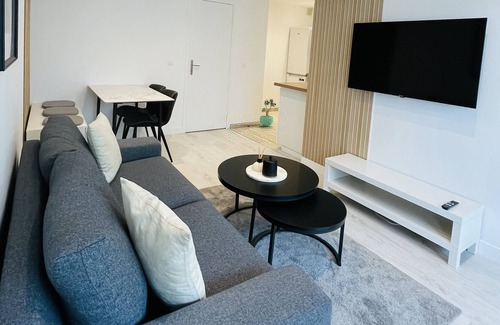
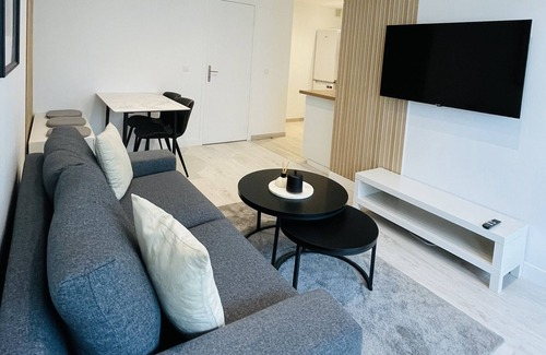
- potted plant [259,98,277,127]
